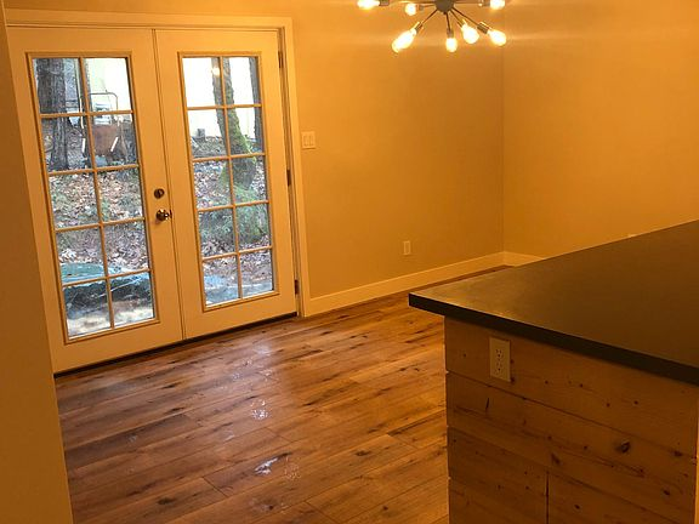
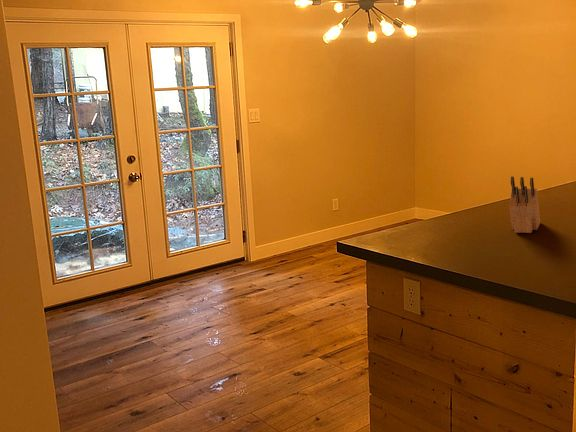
+ knife block [508,175,541,234]
